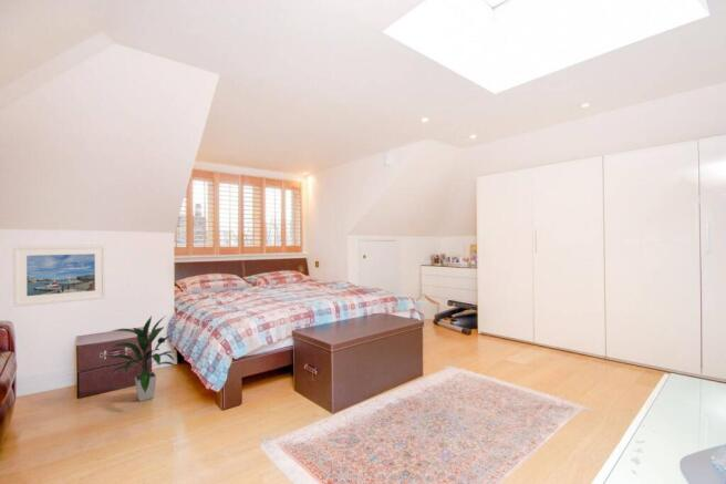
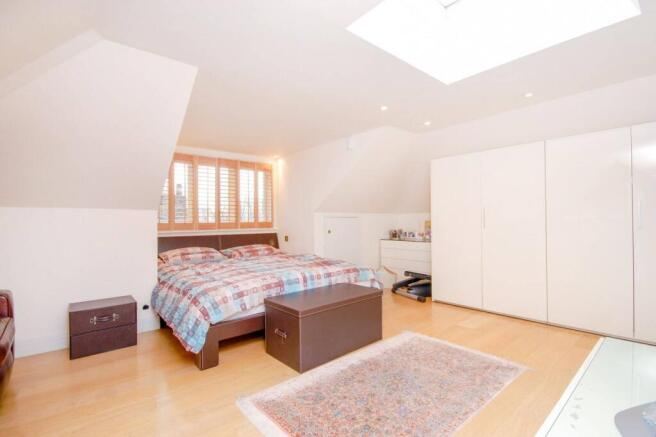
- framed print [12,244,107,308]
- indoor plant [104,316,178,402]
